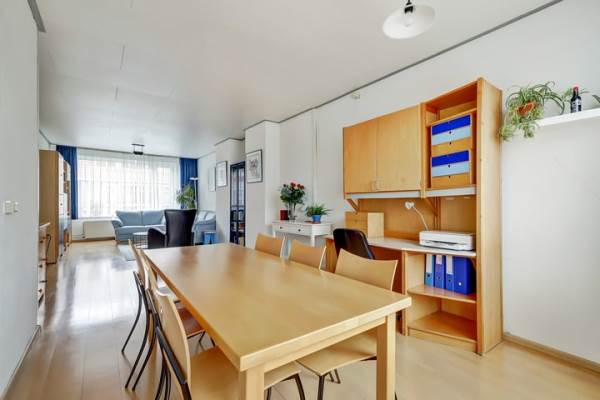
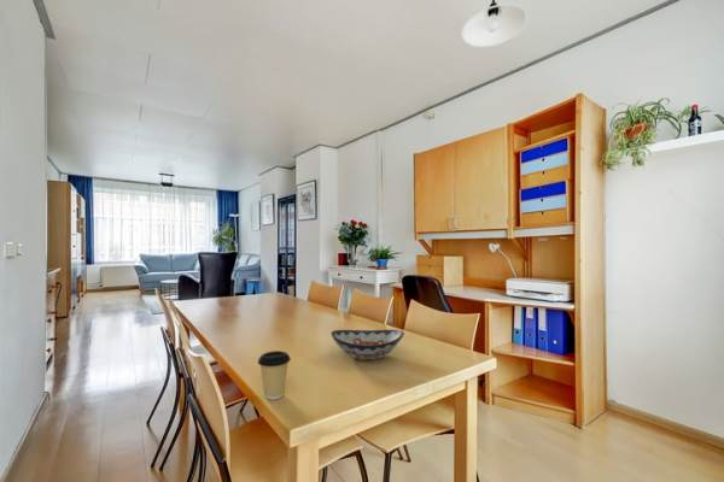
+ decorative bowl [329,329,405,362]
+ coffee cup [257,349,292,400]
